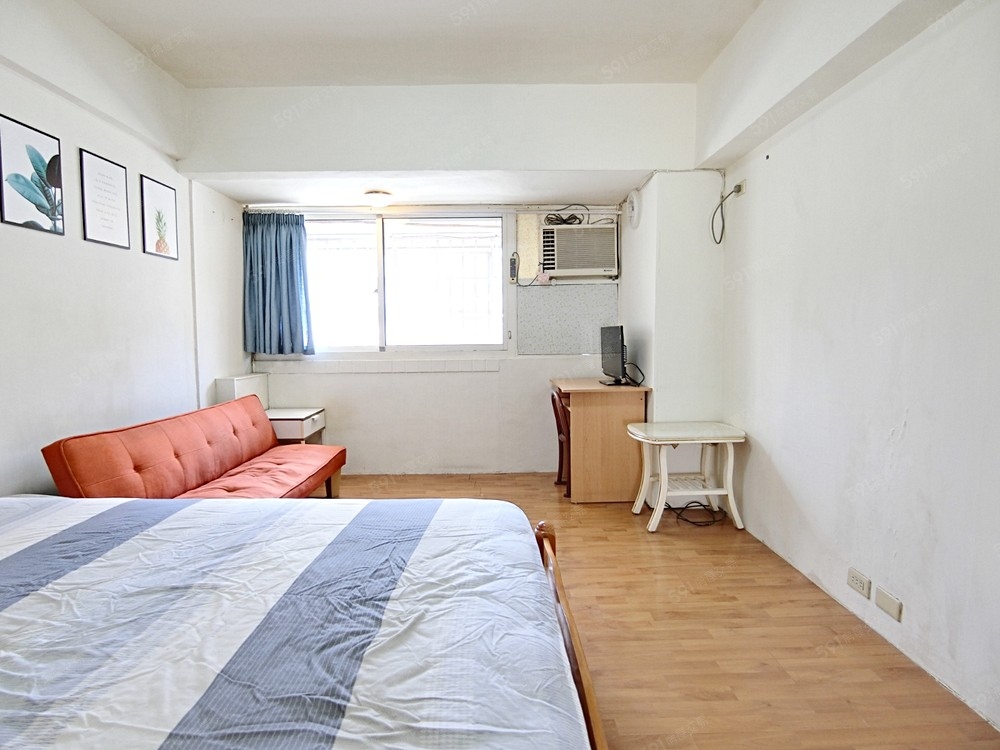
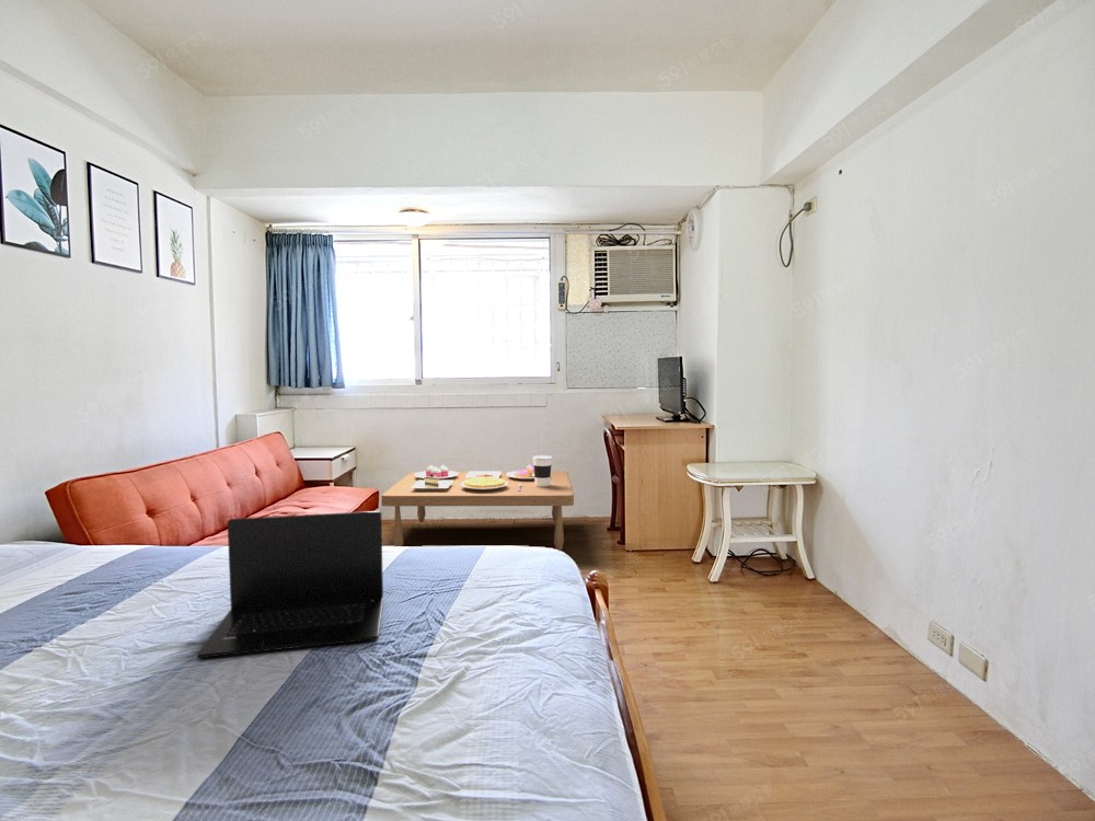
+ laptop [196,510,384,659]
+ coffee table [380,454,575,552]
